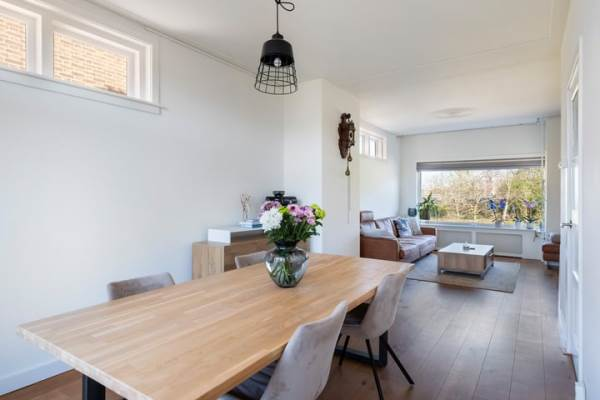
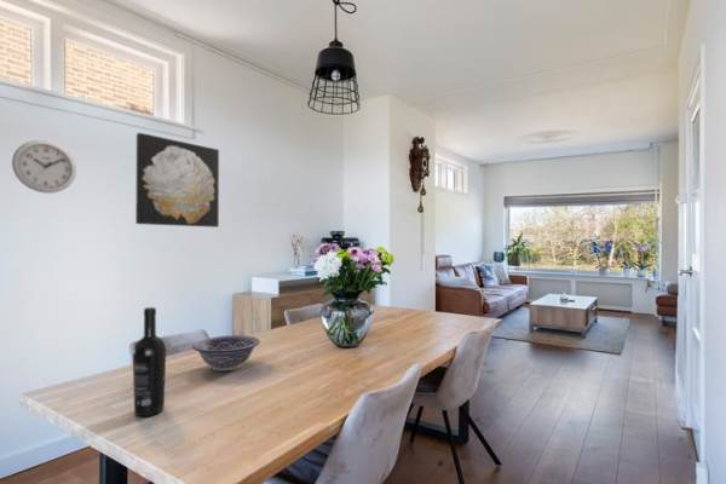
+ wall clock [11,139,77,194]
+ wine bottle [132,306,167,417]
+ decorative bowl [191,334,261,373]
+ wall art [134,132,220,229]
